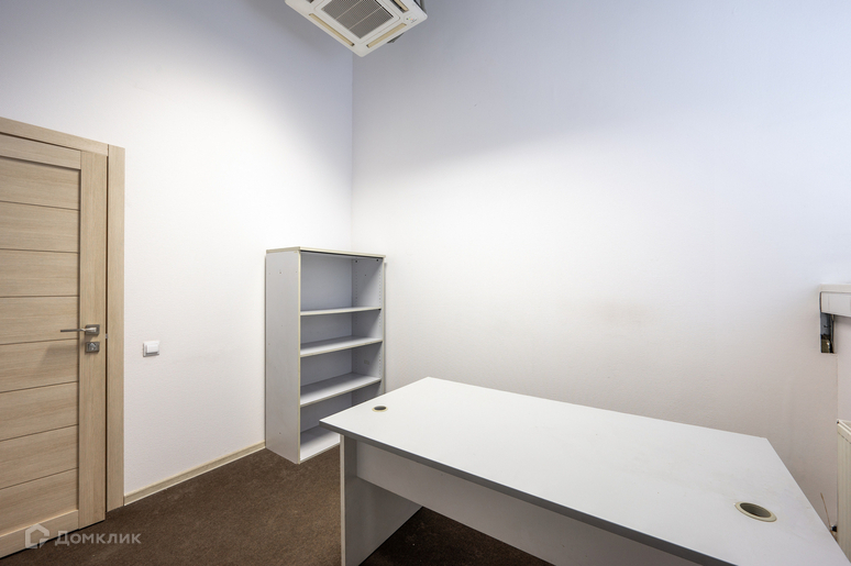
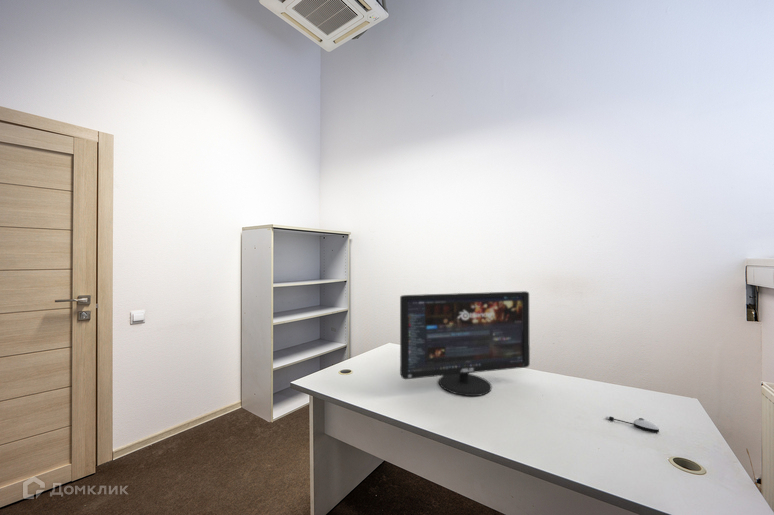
+ computer monitor [399,290,531,397]
+ computer mouse [605,415,660,433]
